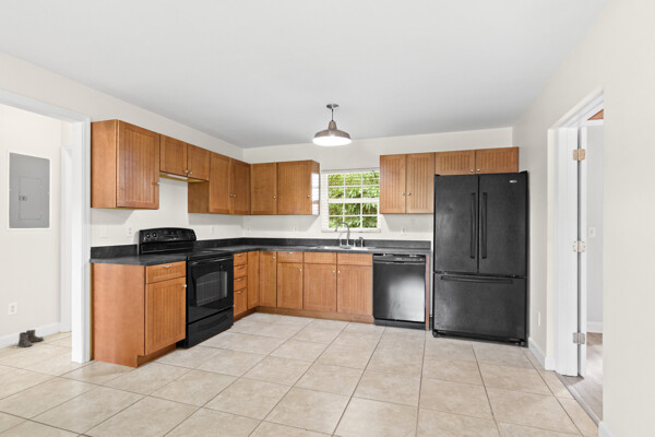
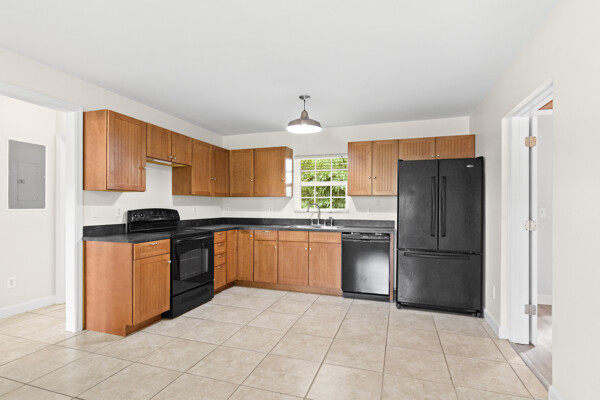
- boots [17,329,45,349]
